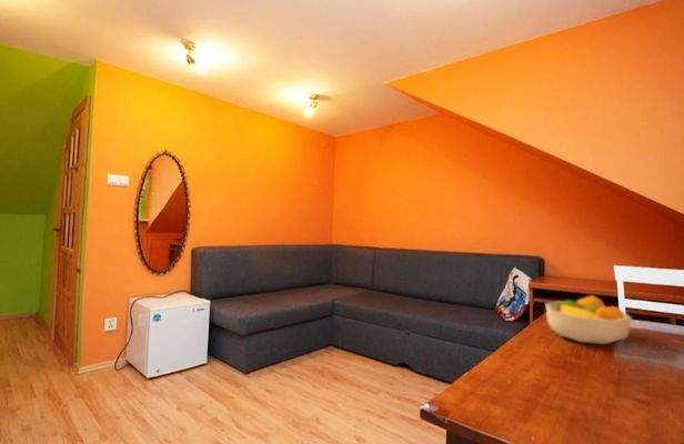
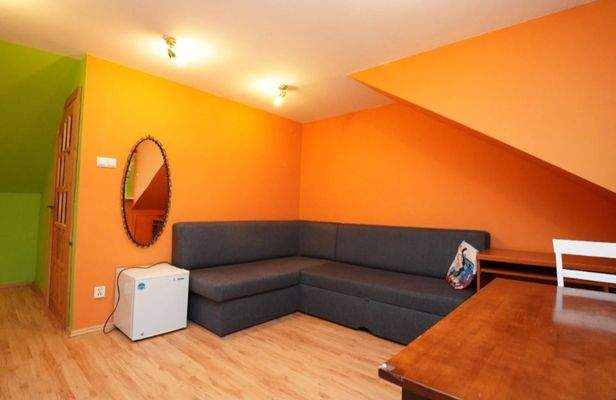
- fruit bowl [544,294,633,345]
